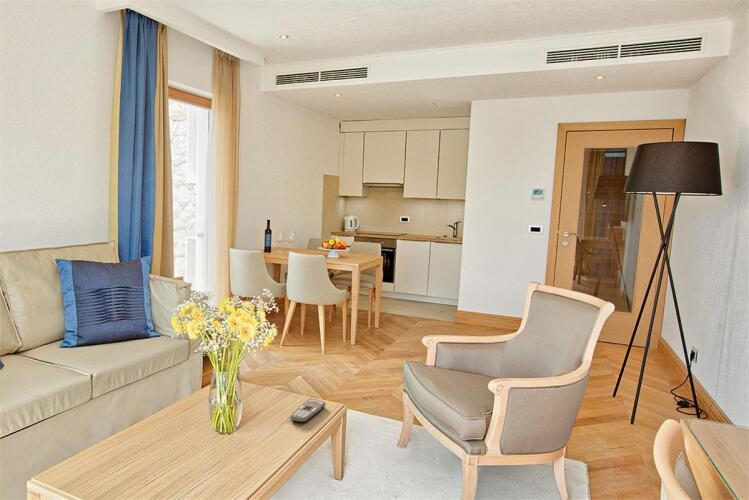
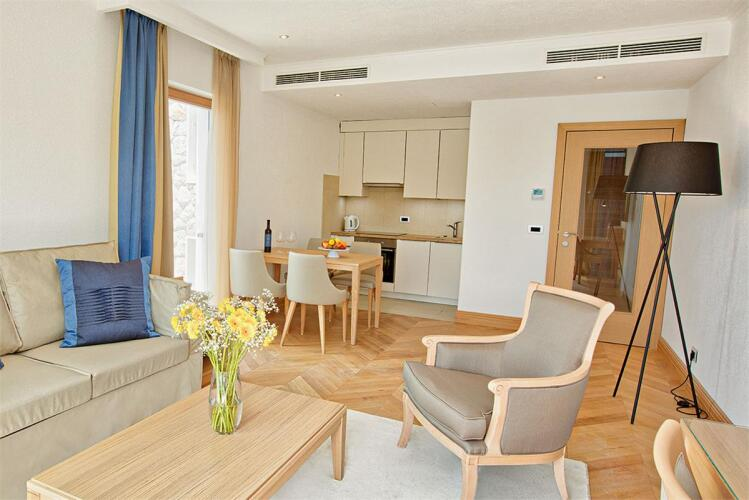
- remote control [289,398,327,423]
